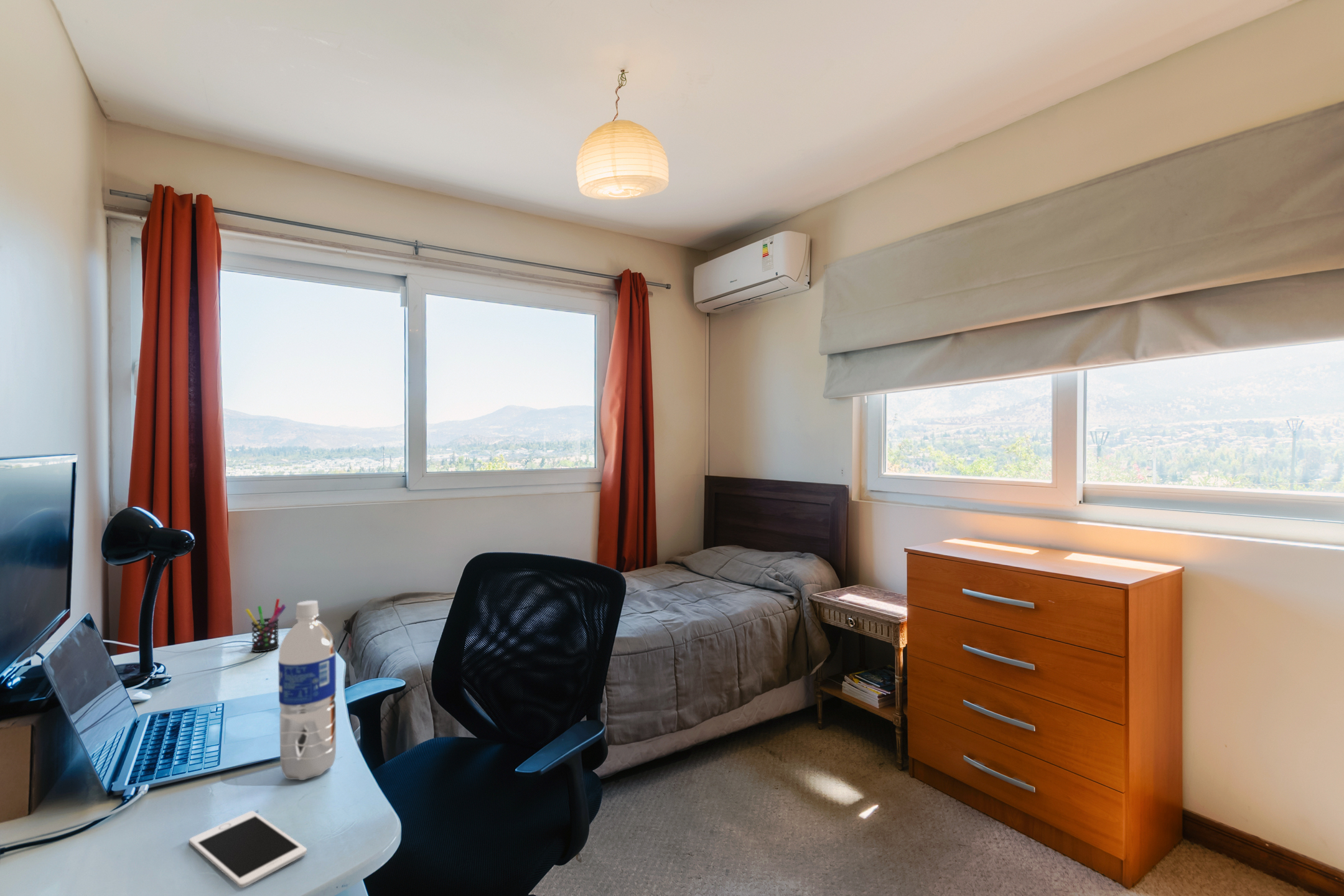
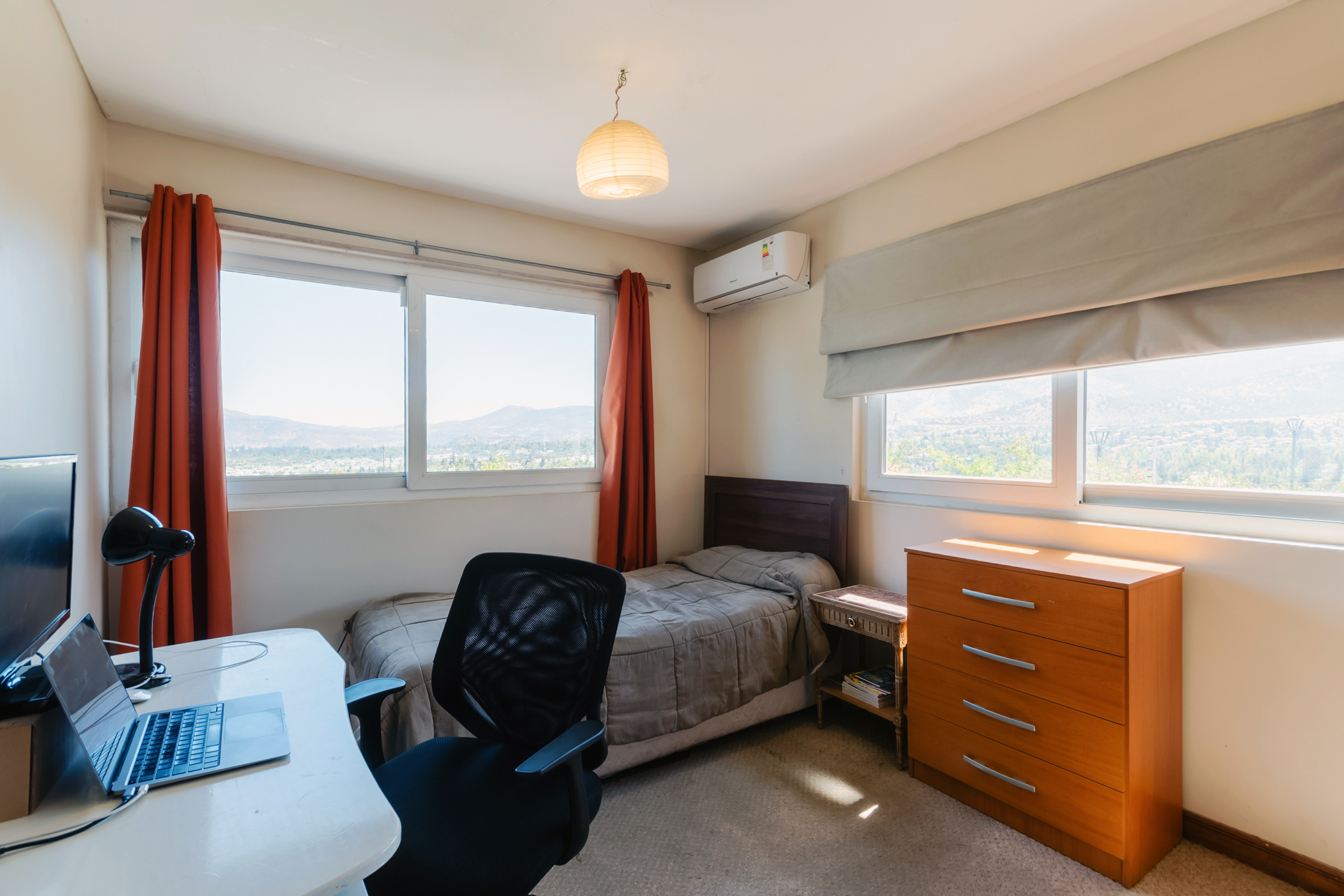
- pen holder [245,598,286,653]
- water bottle [278,600,337,781]
- cell phone [189,810,307,889]
